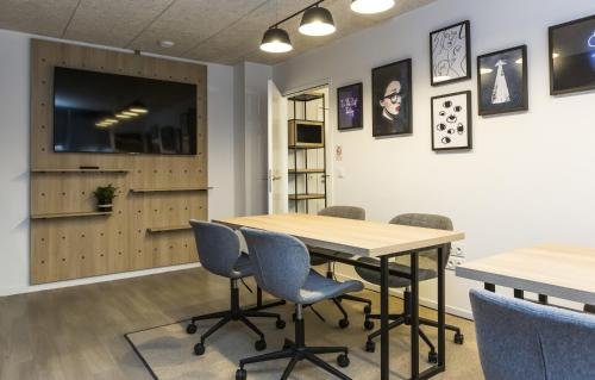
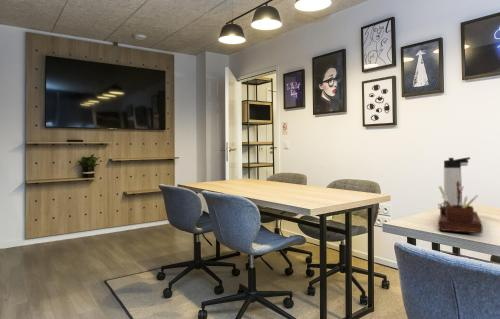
+ thermos bottle [443,156,471,205]
+ desk organizer [437,181,484,234]
